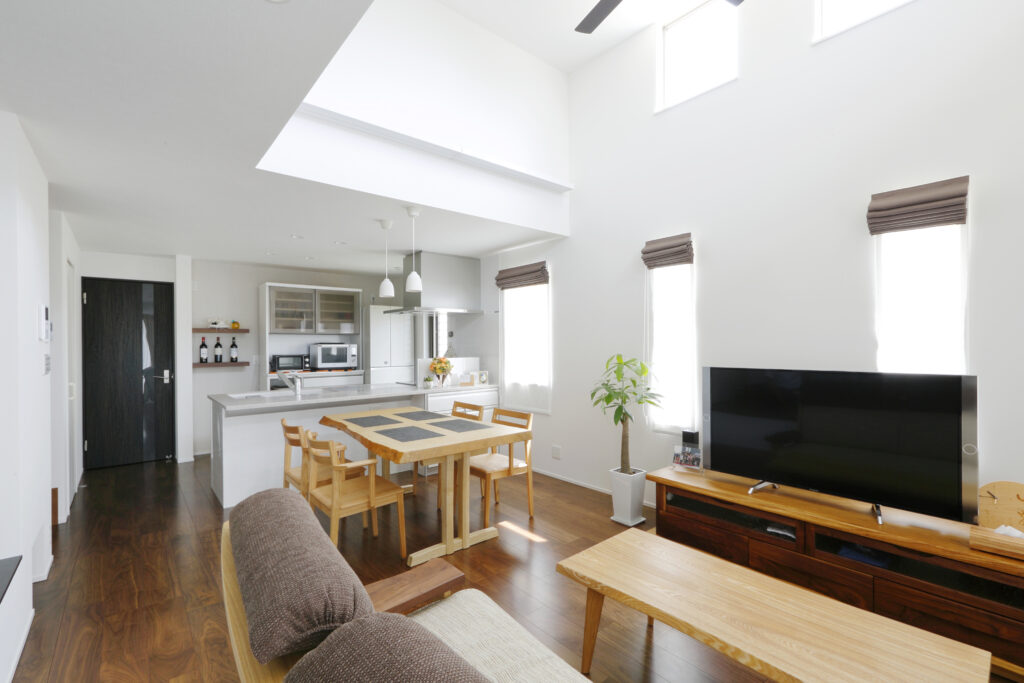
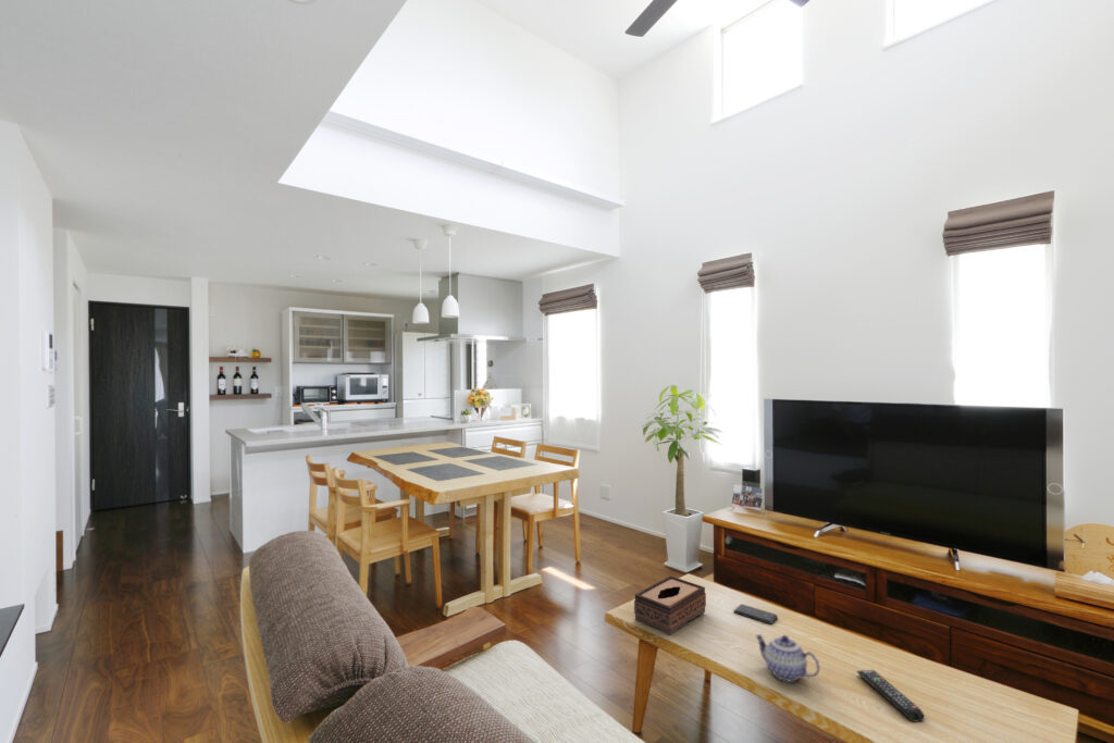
+ remote control [856,669,926,723]
+ tissue box [633,574,707,636]
+ smartphone [733,603,779,626]
+ teapot [754,633,821,682]
